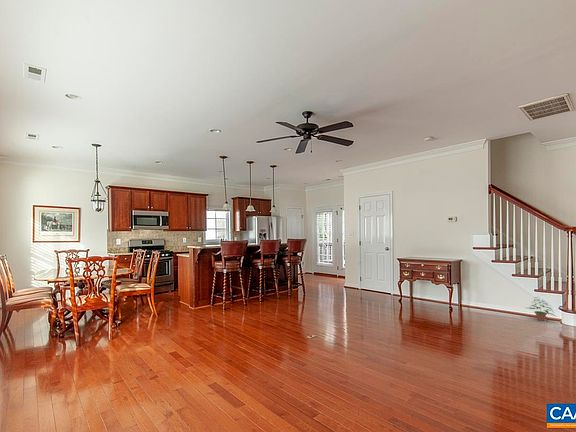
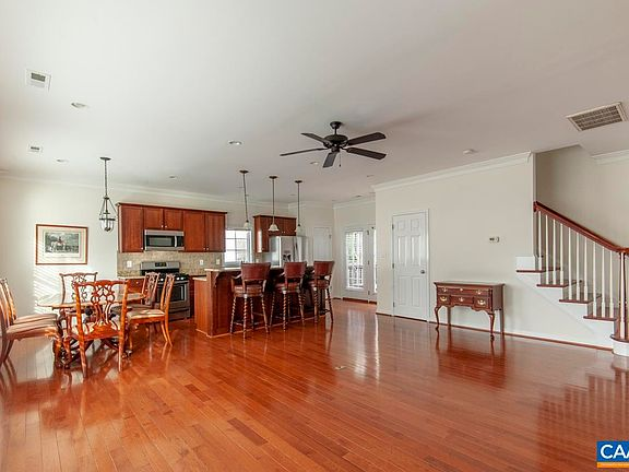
- potted plant [524,297,557,322]
